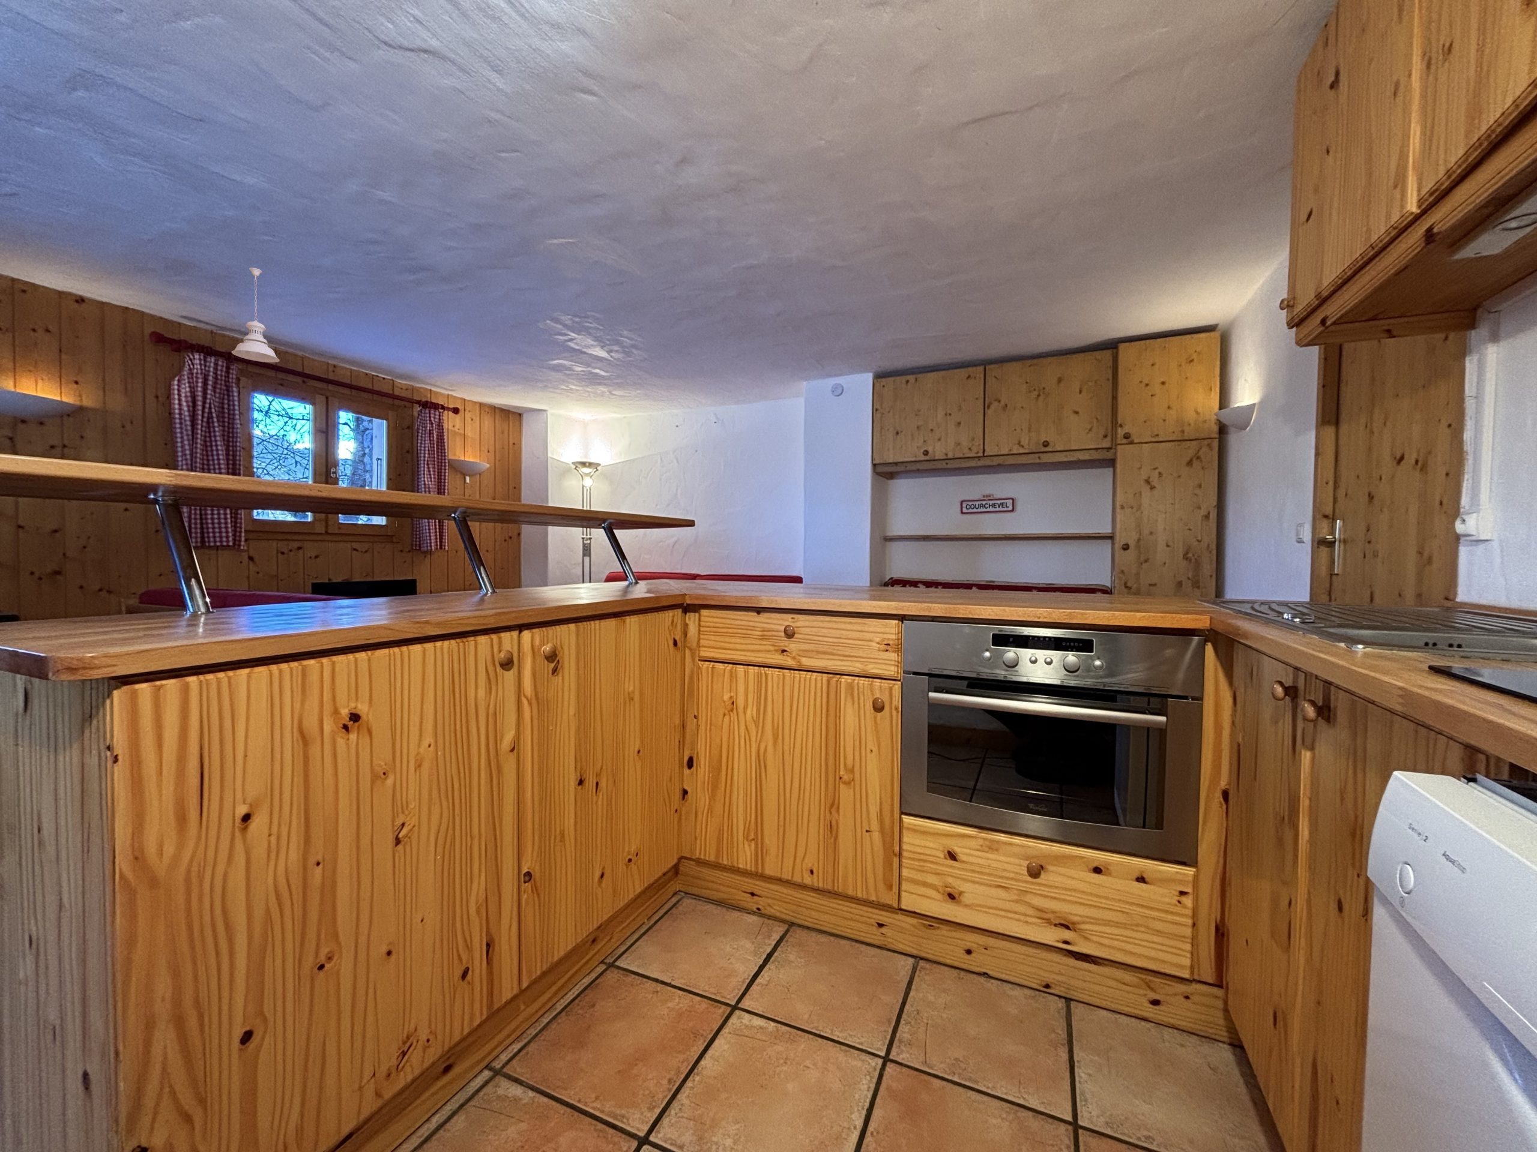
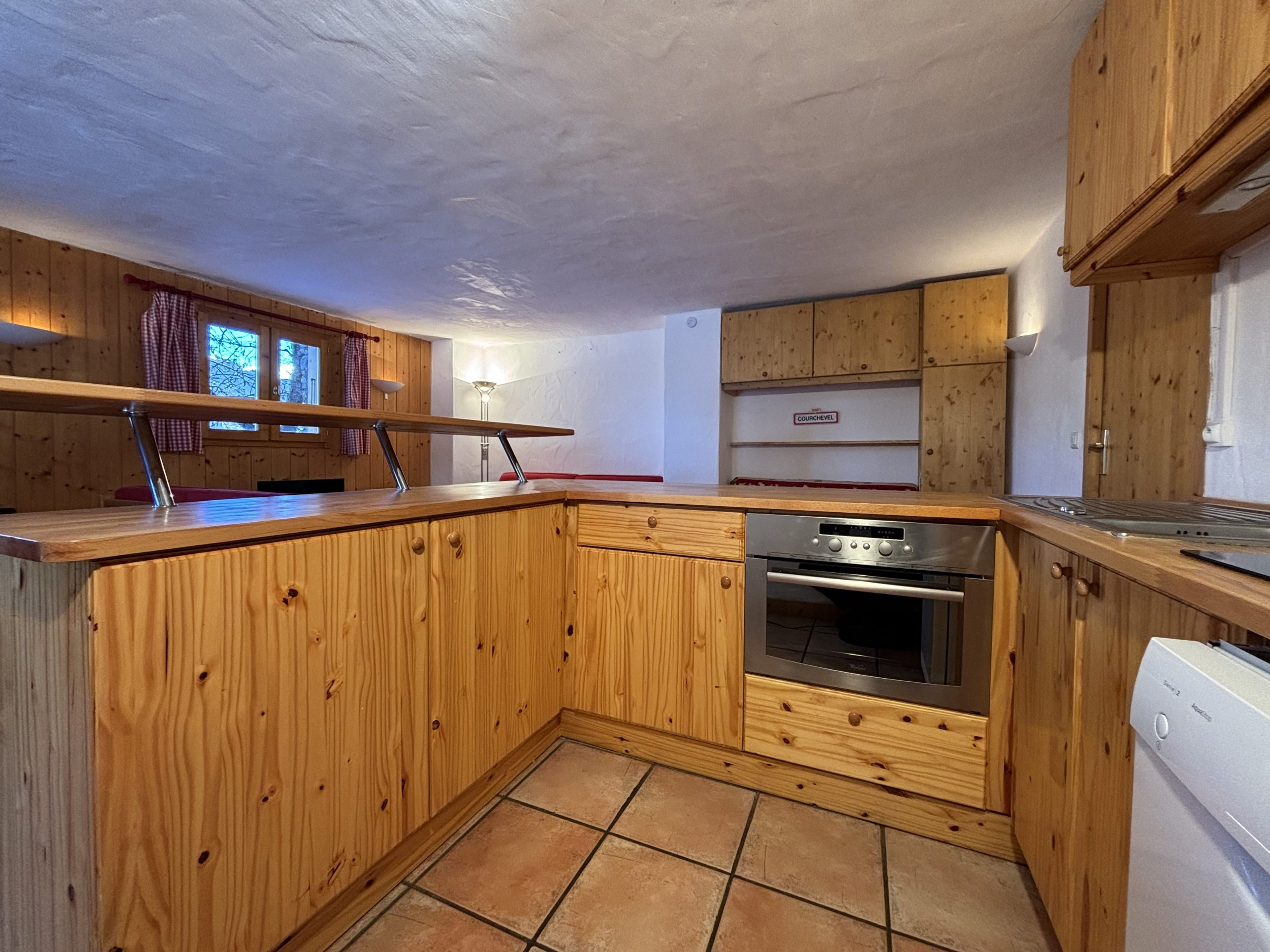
- pendant light [231,267,281,363]
